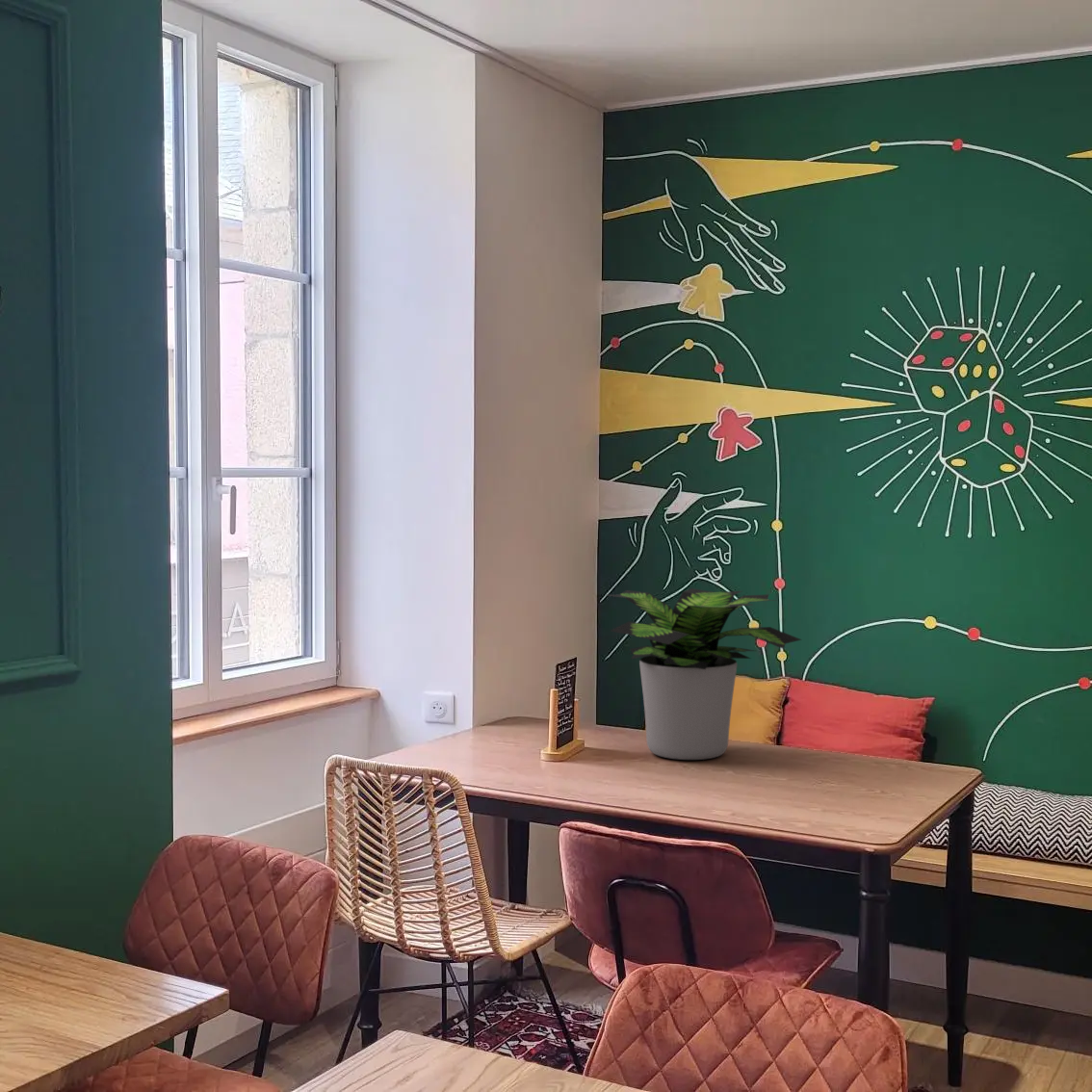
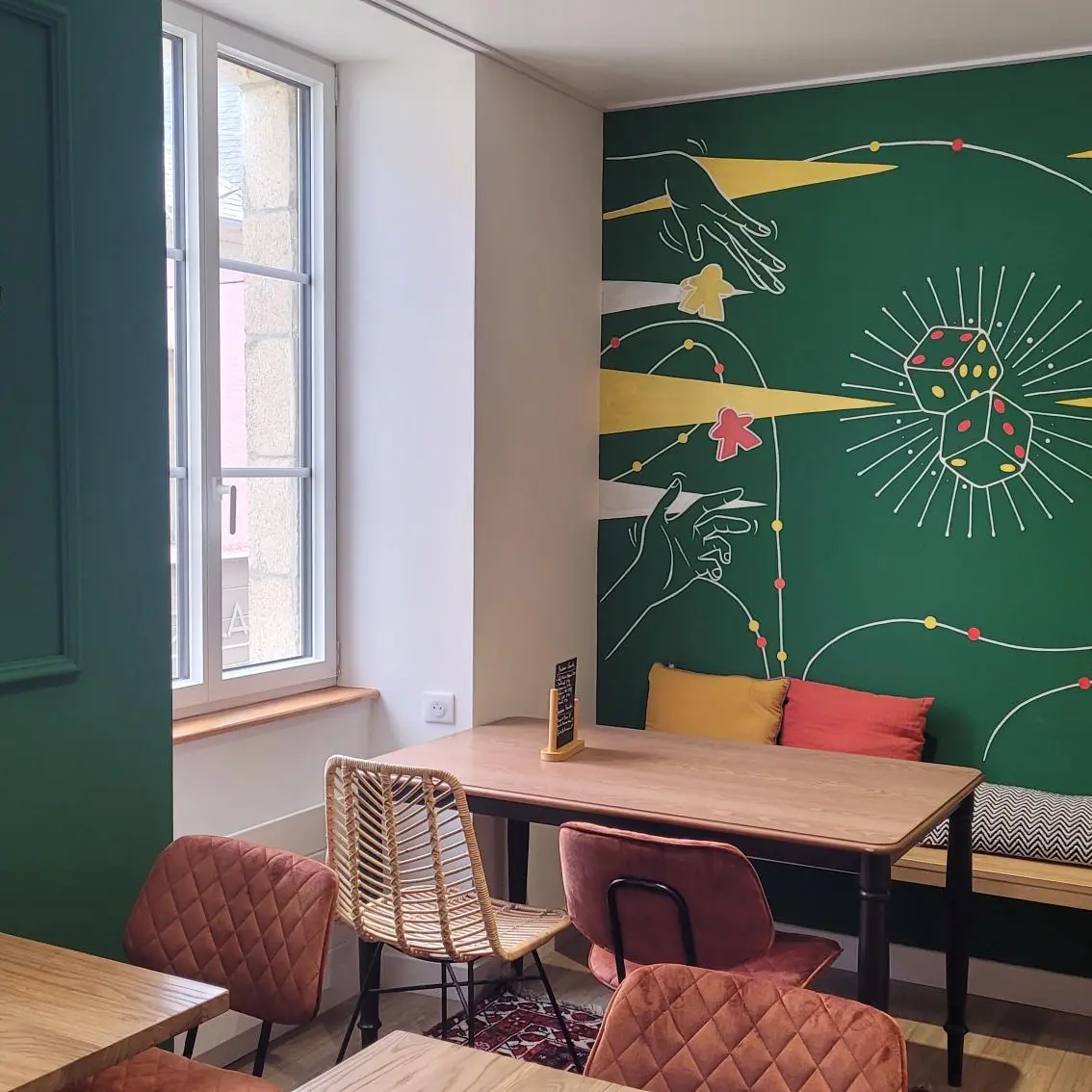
- potted plant [607,587,803,761]
